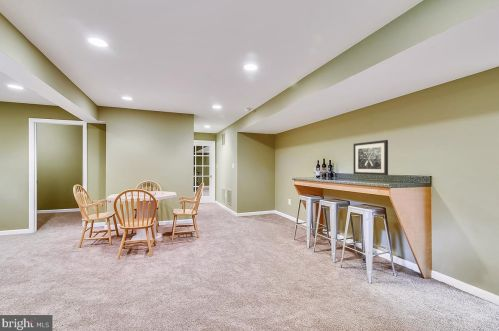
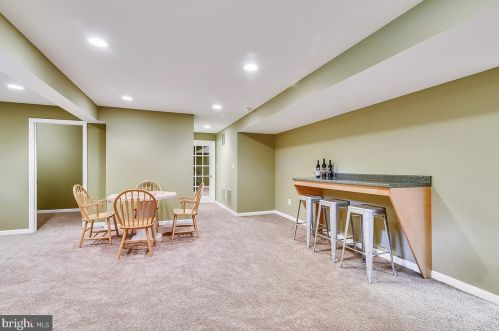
- wall art [353,139,389,176]
